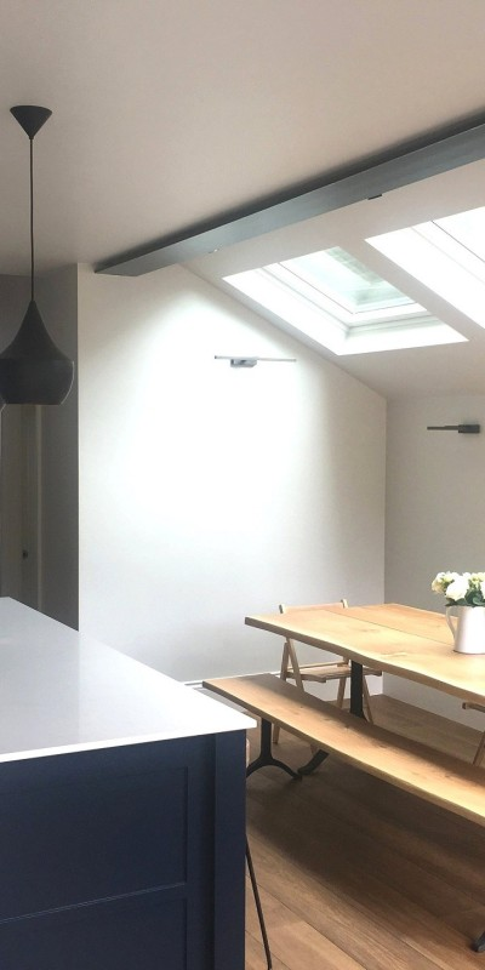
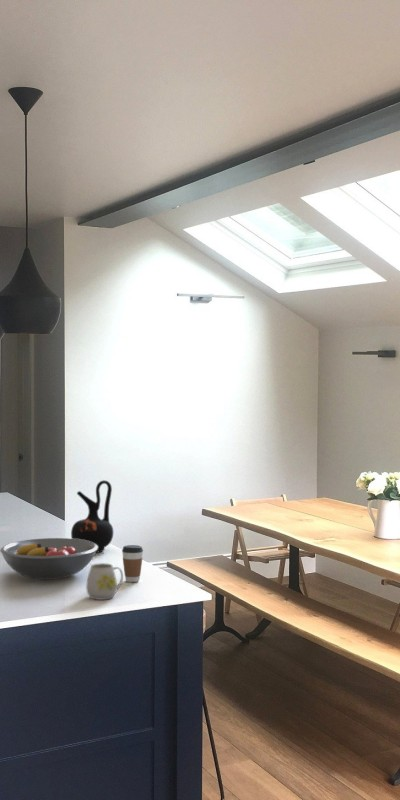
+ ceramic jug [70,479,114,554]
+ mug [85,562,124,601]
+ fruit bowl [0,537,98,580]
+ coffee cup [121,544,144,583]
